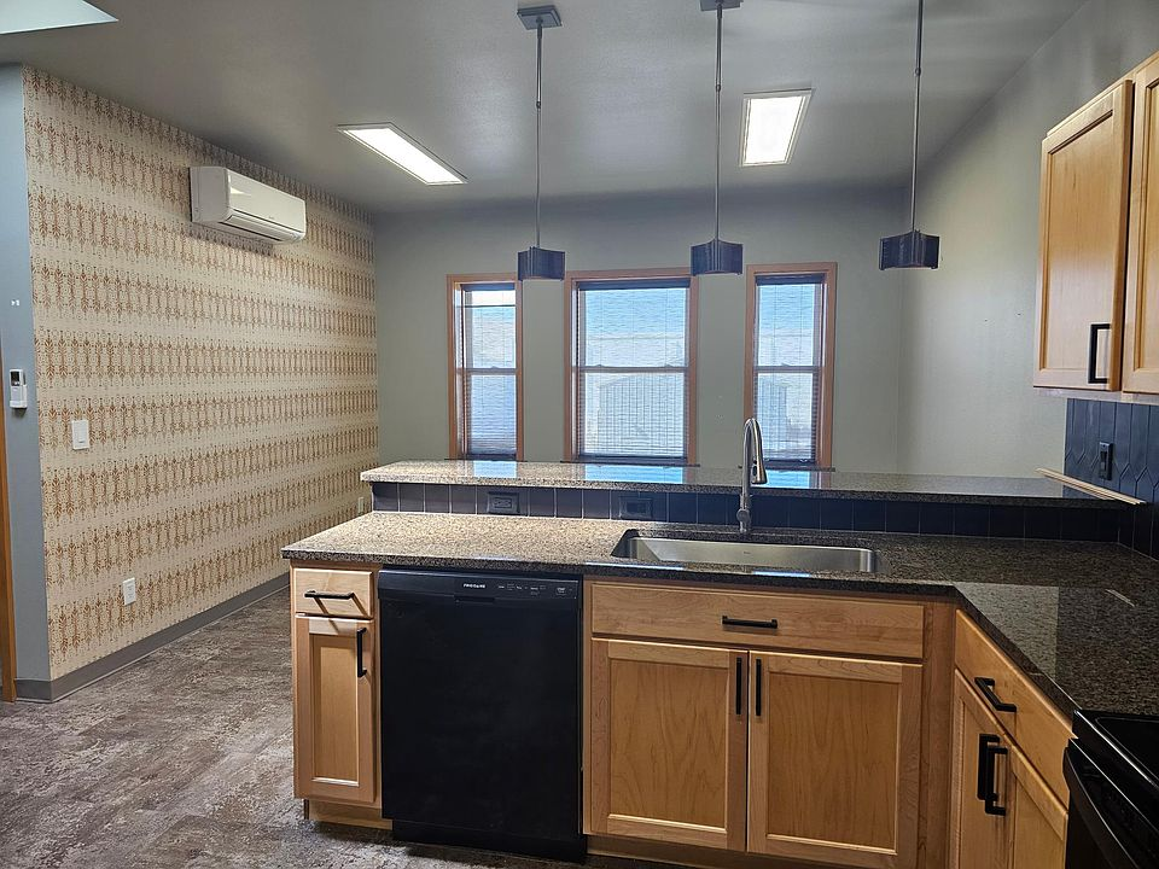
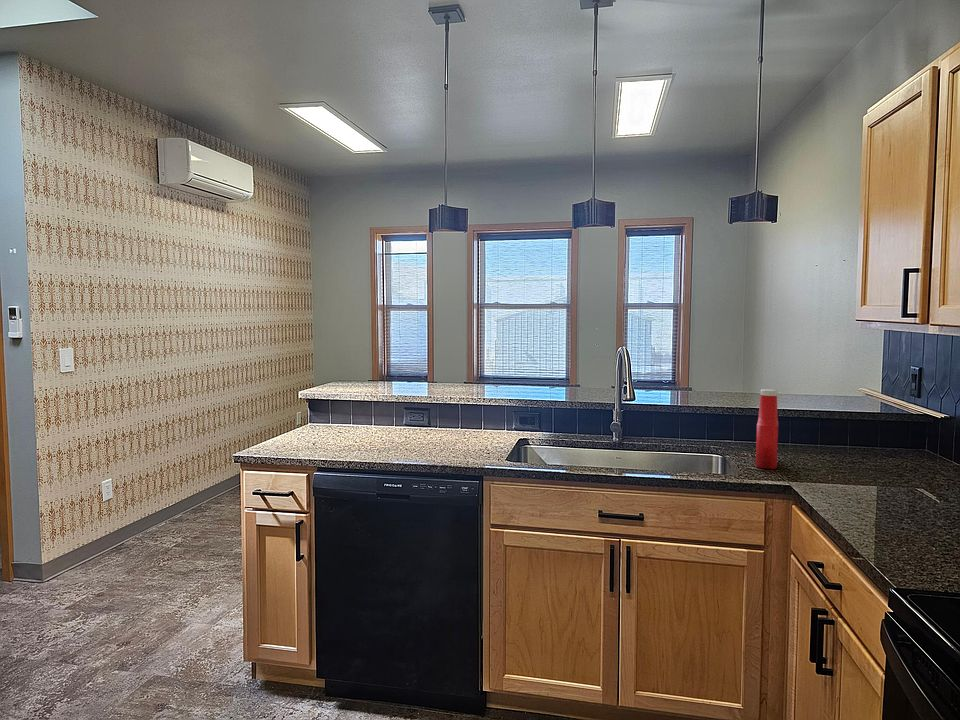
+ soap bottle [755,388,779,470]
